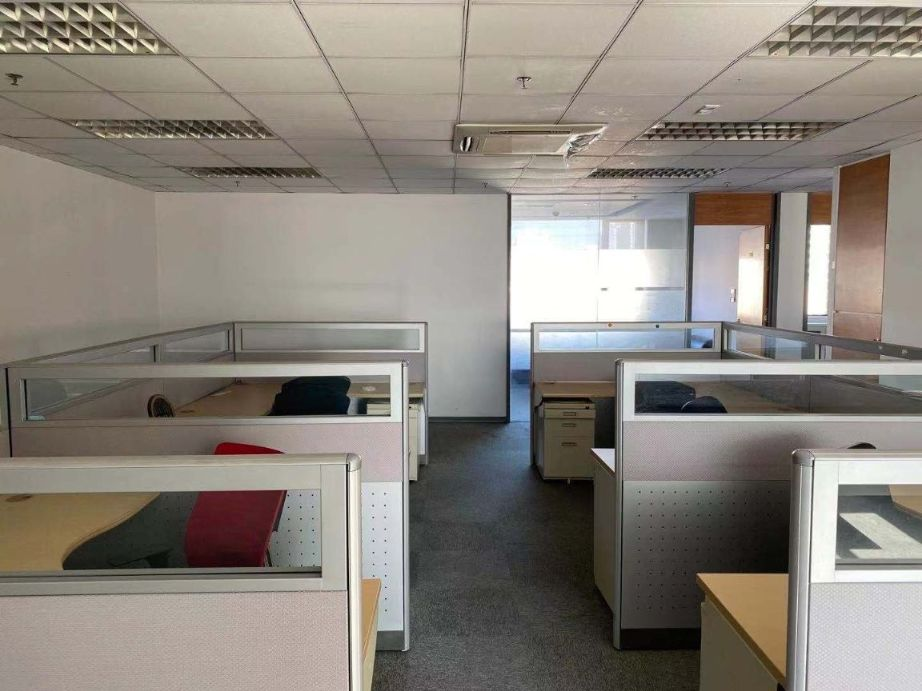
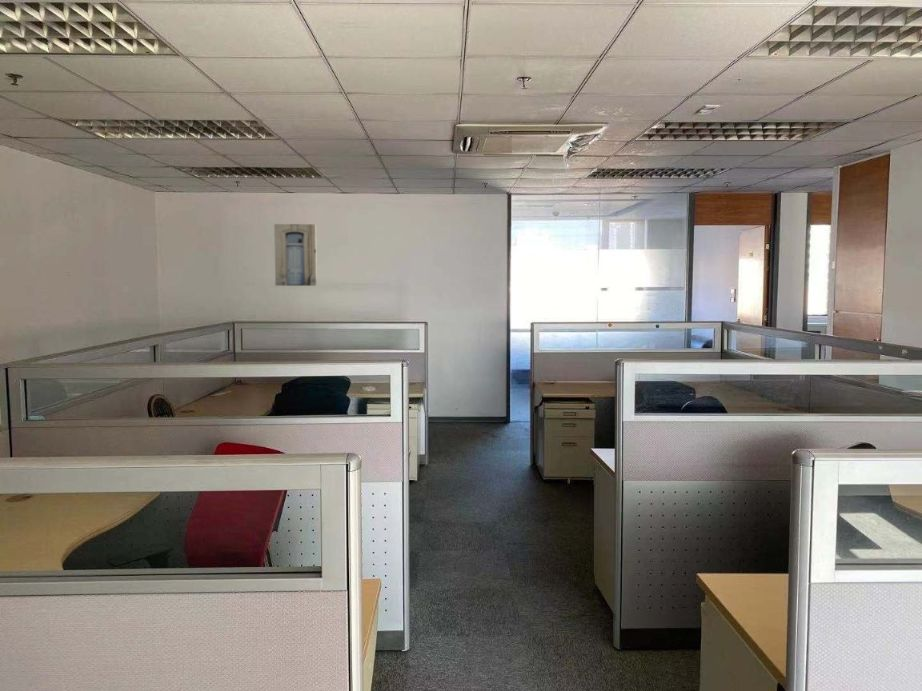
+ wall art [273,223,318,287]
